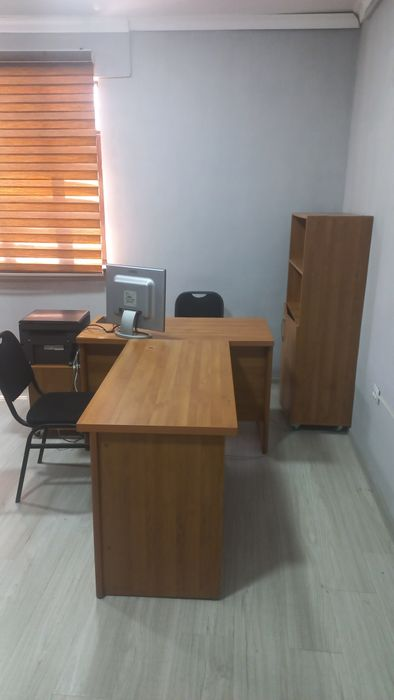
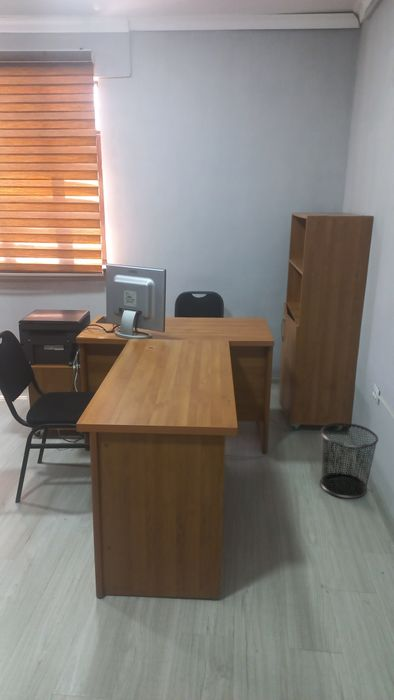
+ waste bin [319,422,379,499]
